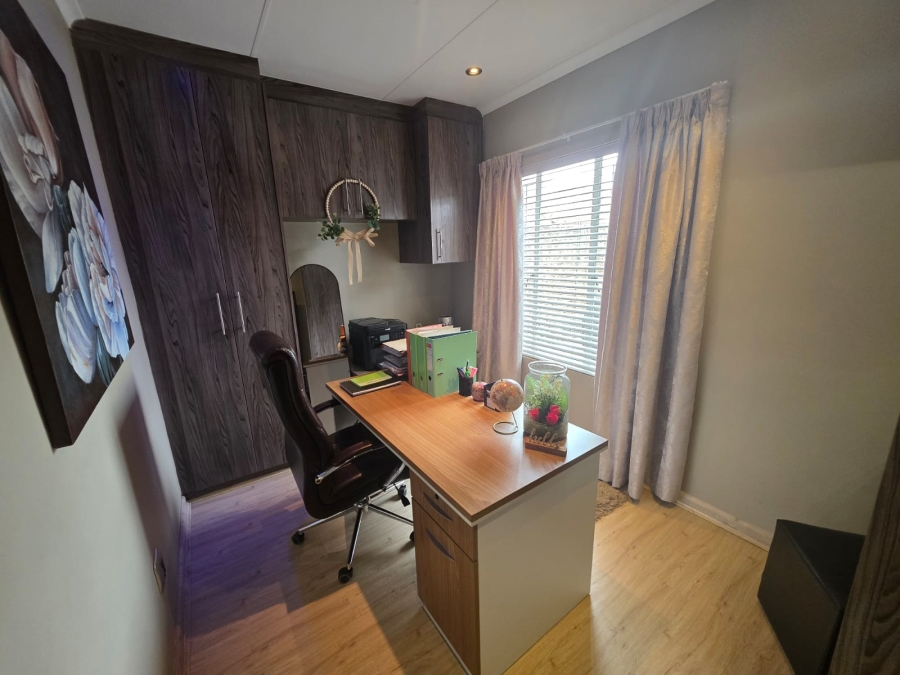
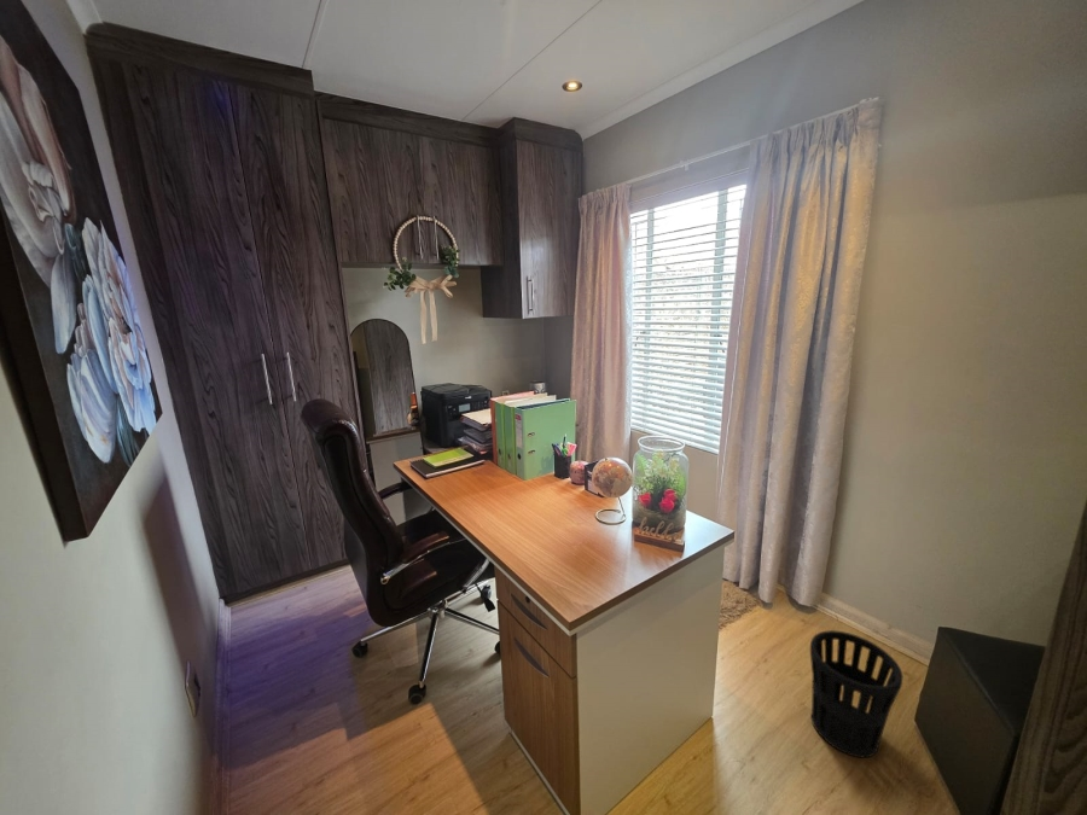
+ wastebasket [809,629,903,759]
